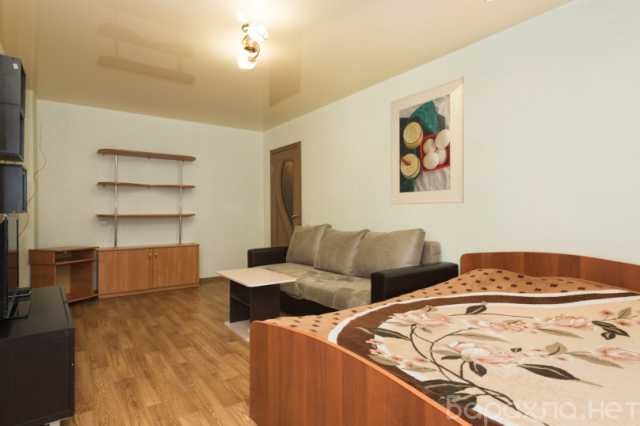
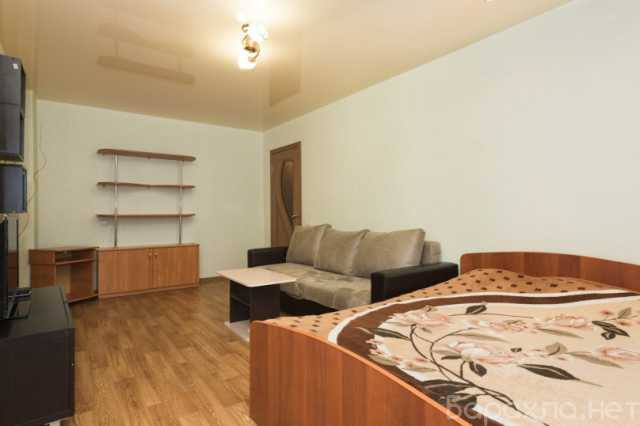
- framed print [389,75,465,206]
